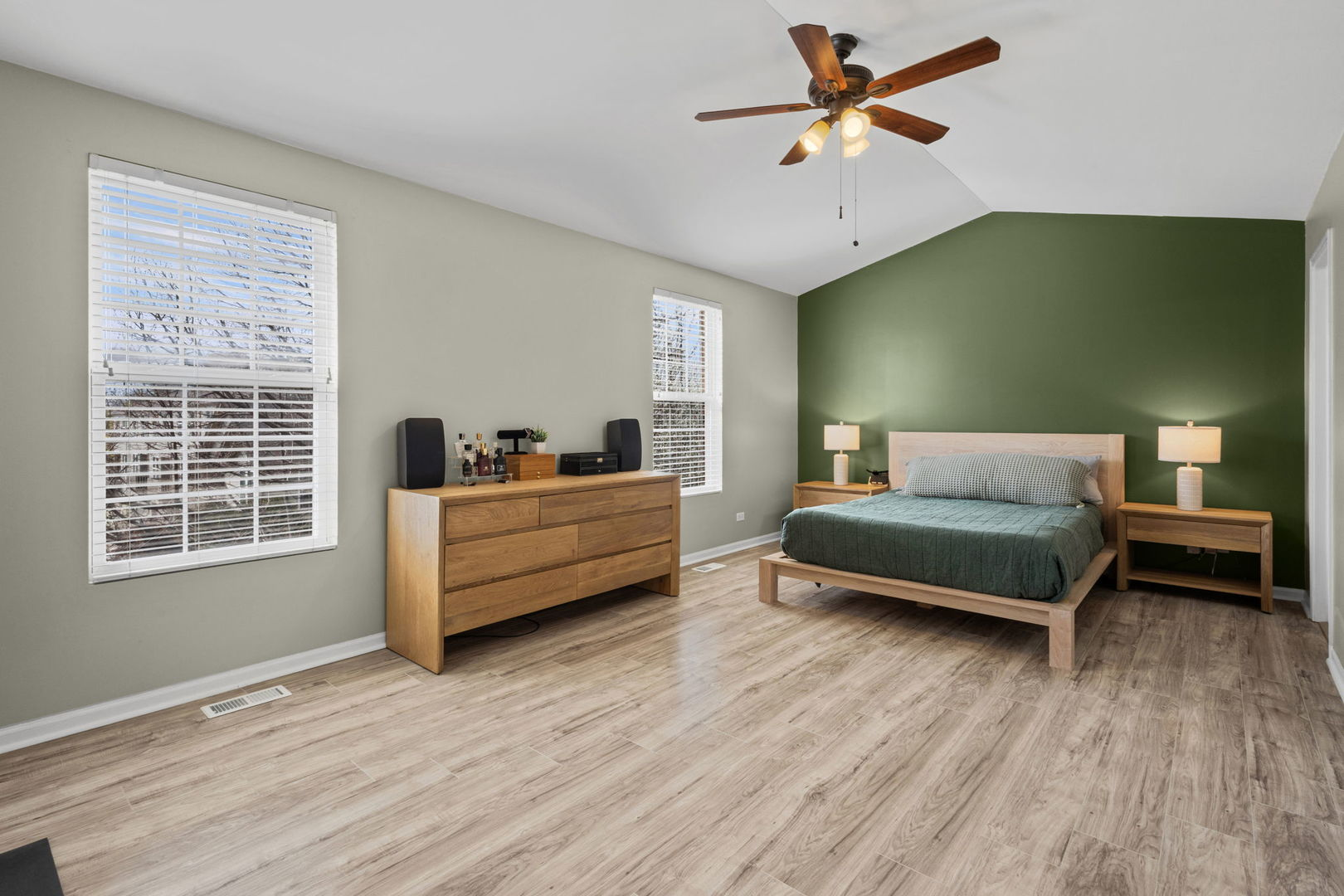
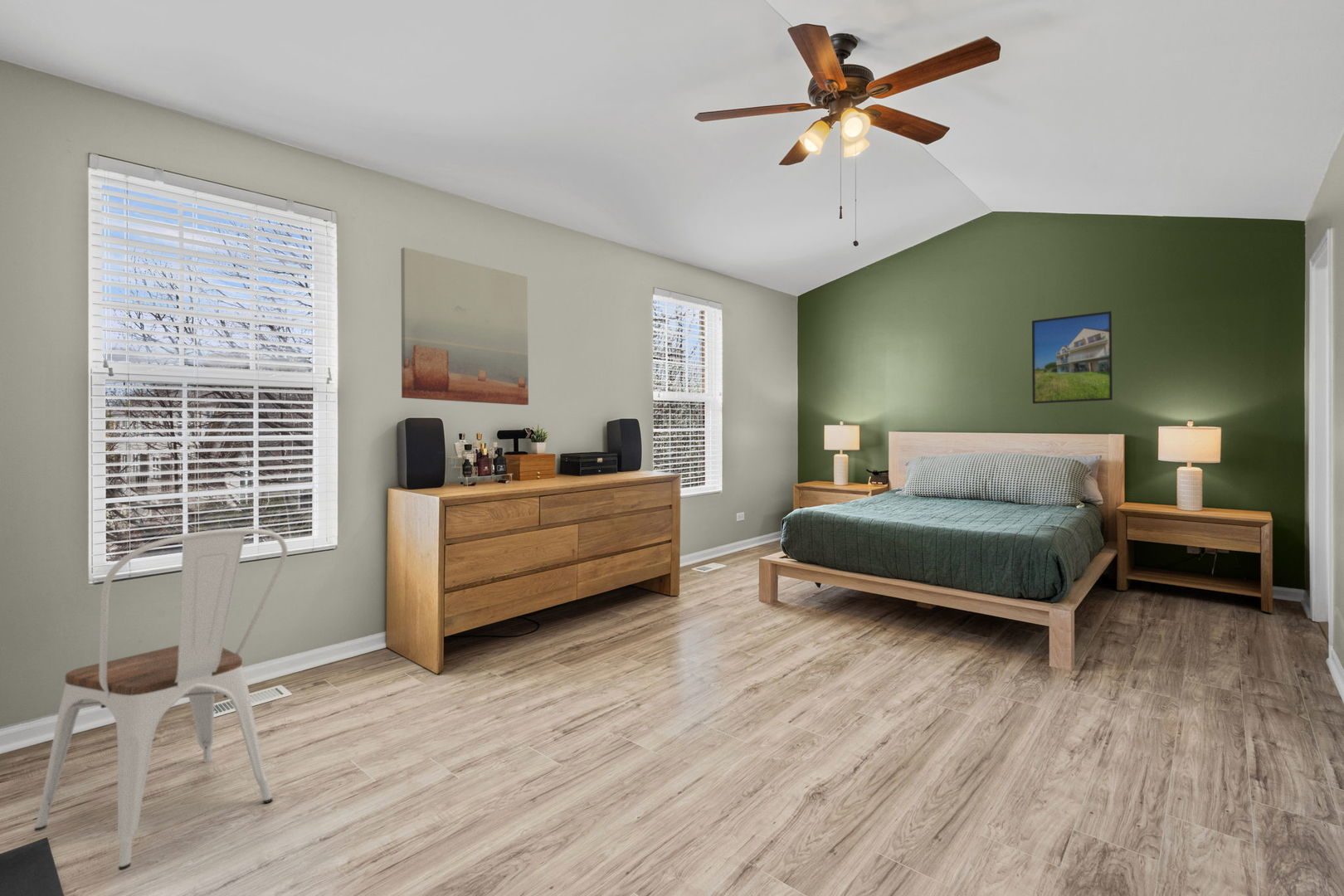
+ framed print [1031,310,1113,405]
+ chair [33,528,289,871]
+ wall art [400,246,529,406]
